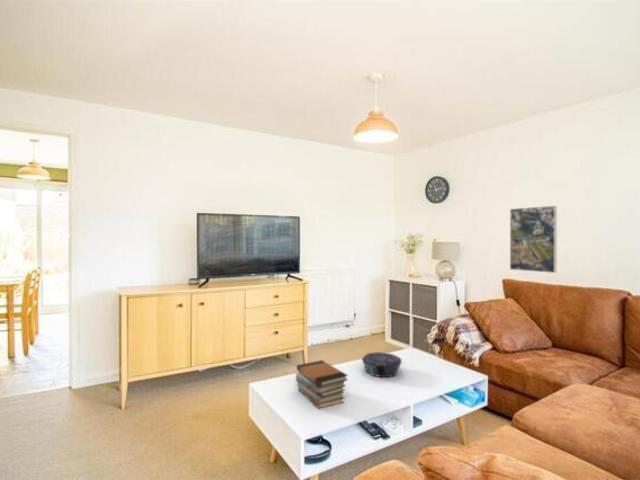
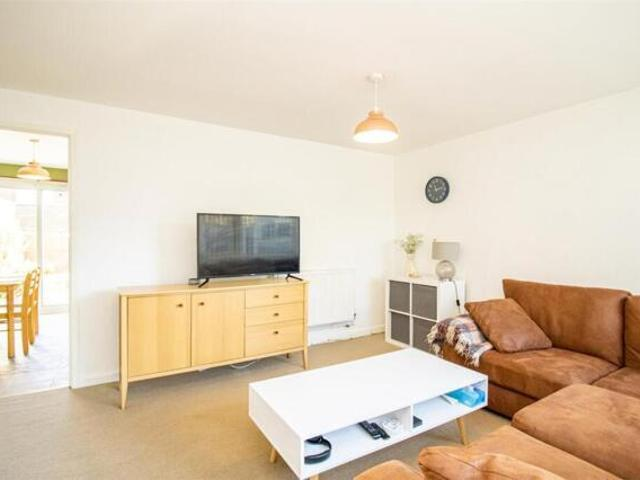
- book stack [295,359,349,410]
- decorative bowl [361,351,403,378]
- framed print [509,205,558,274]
